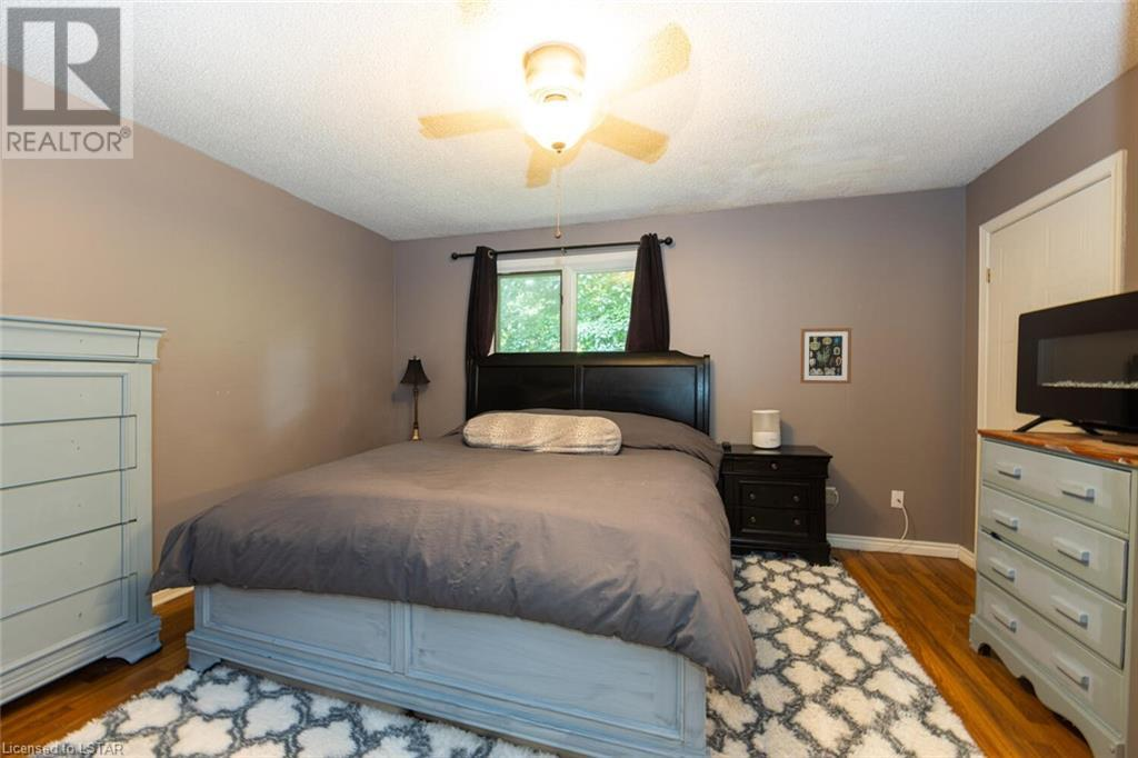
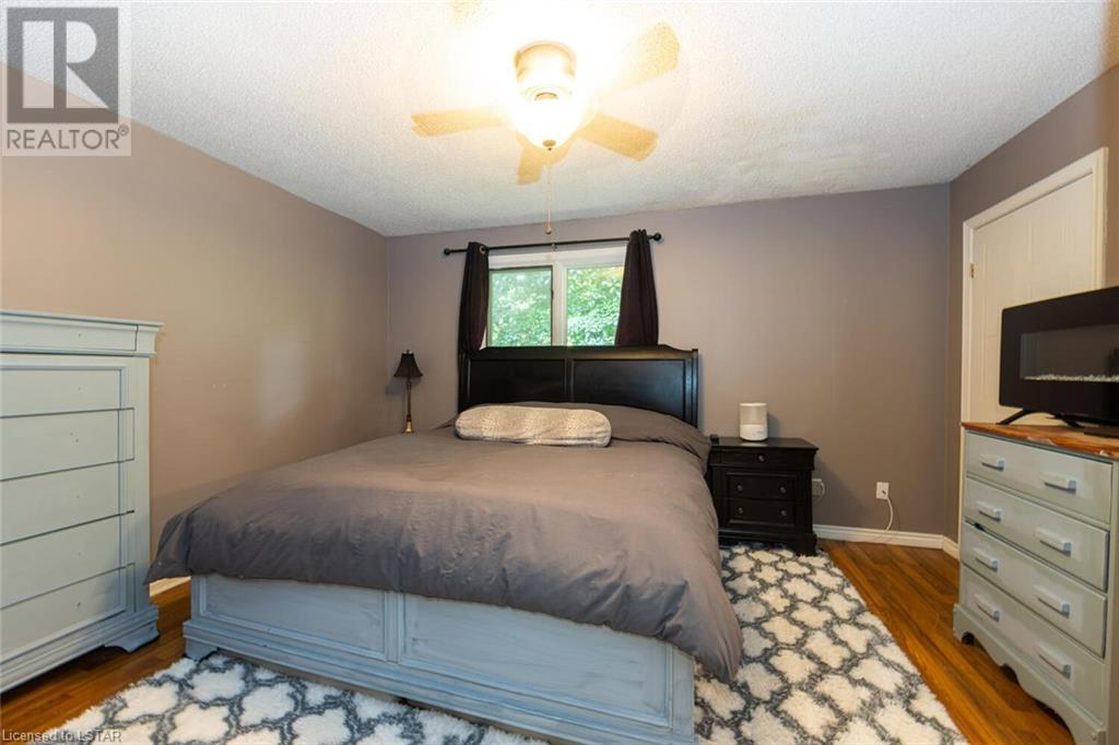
- wall art [799,327,852,385]
